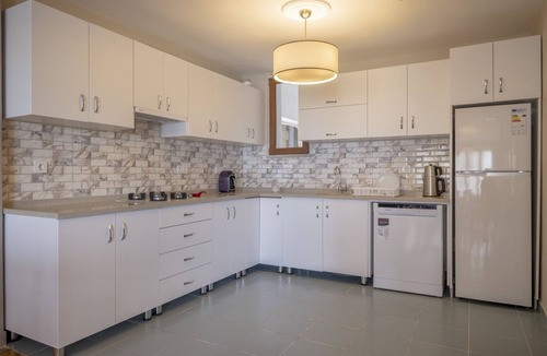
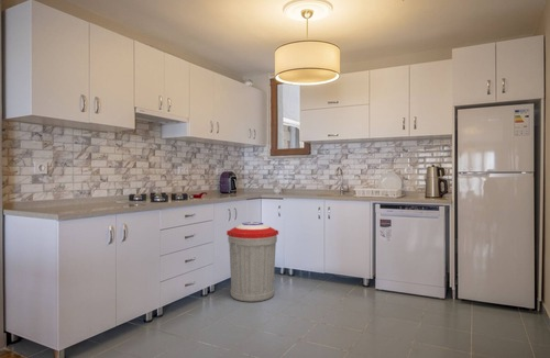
+ trash can [226,221,279,303]
